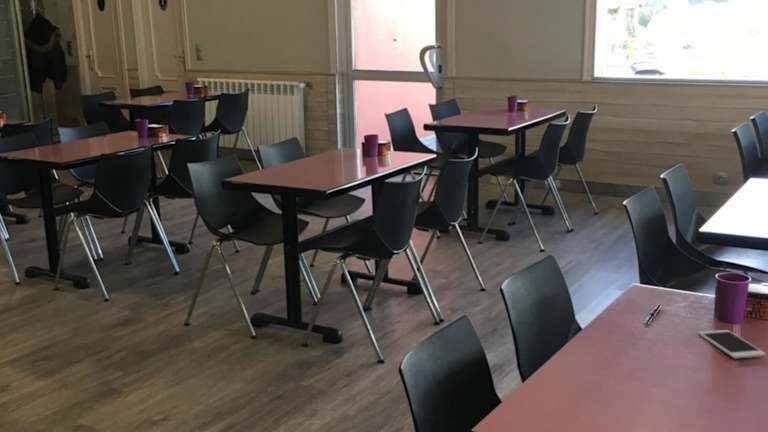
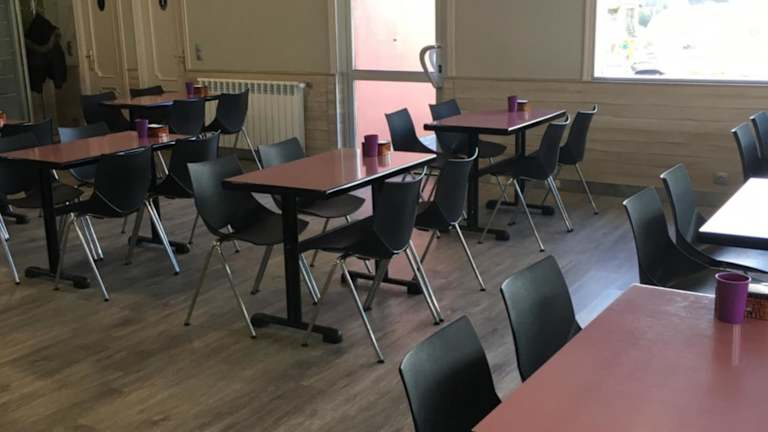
- cell phone [697,329,767,359]
- pen [642,303,663,324]
